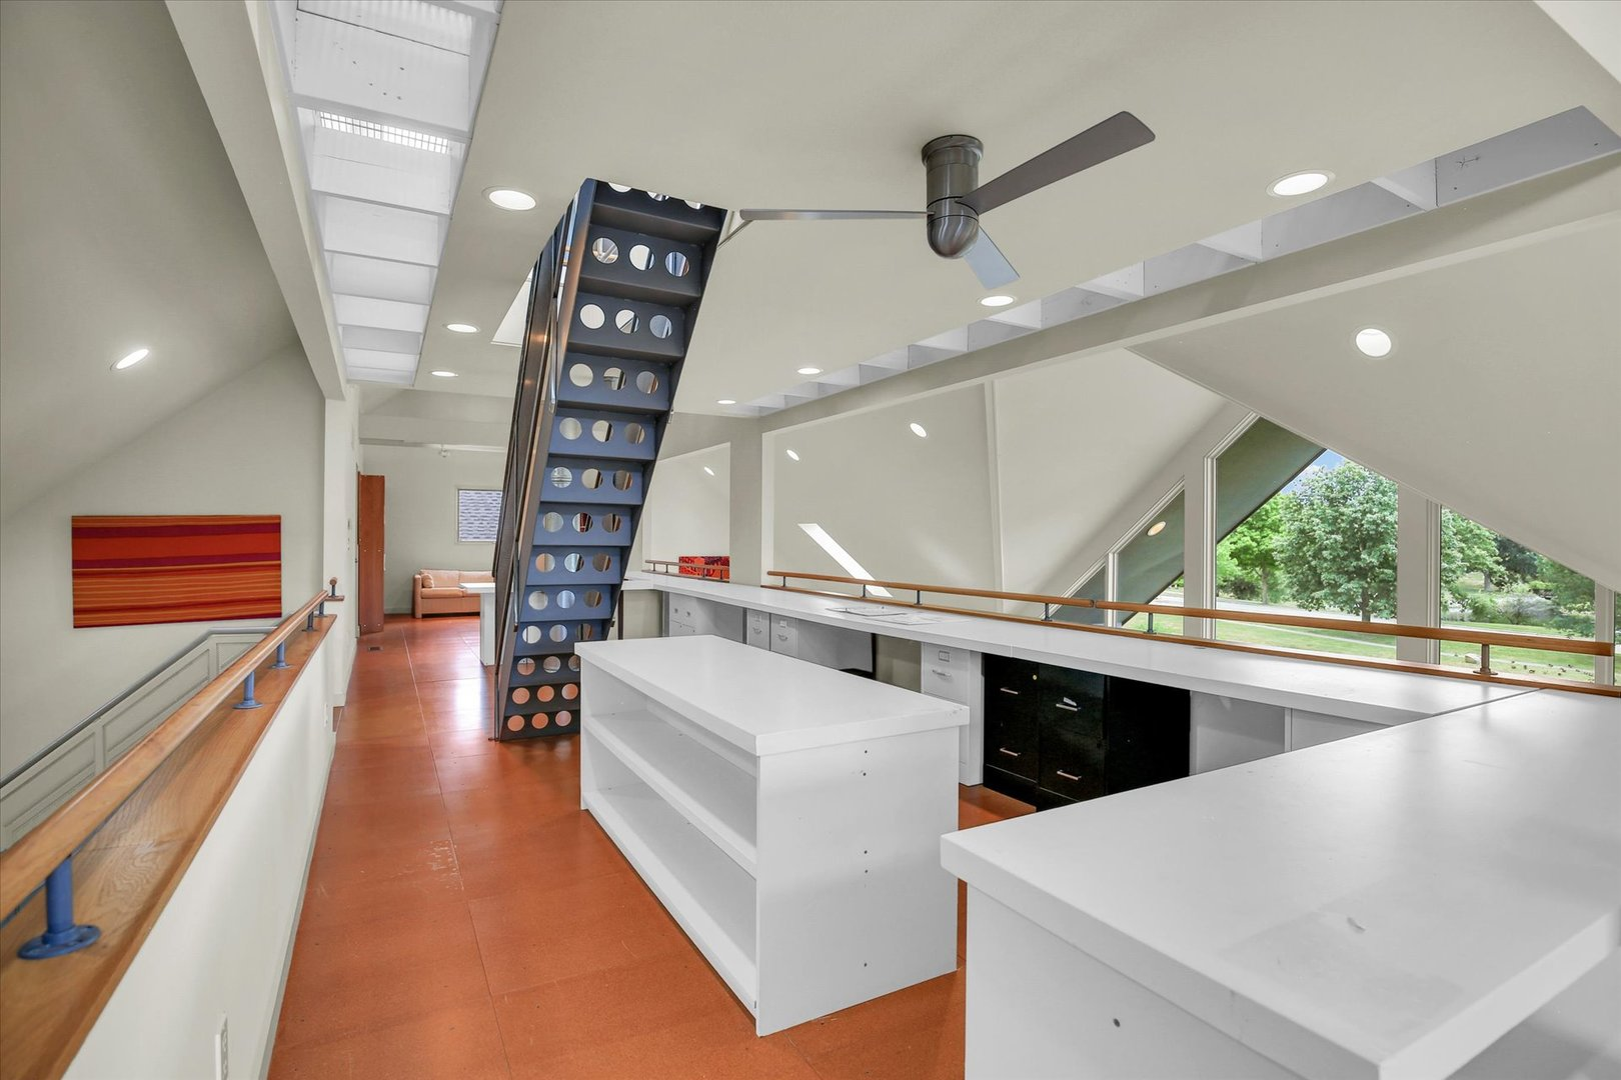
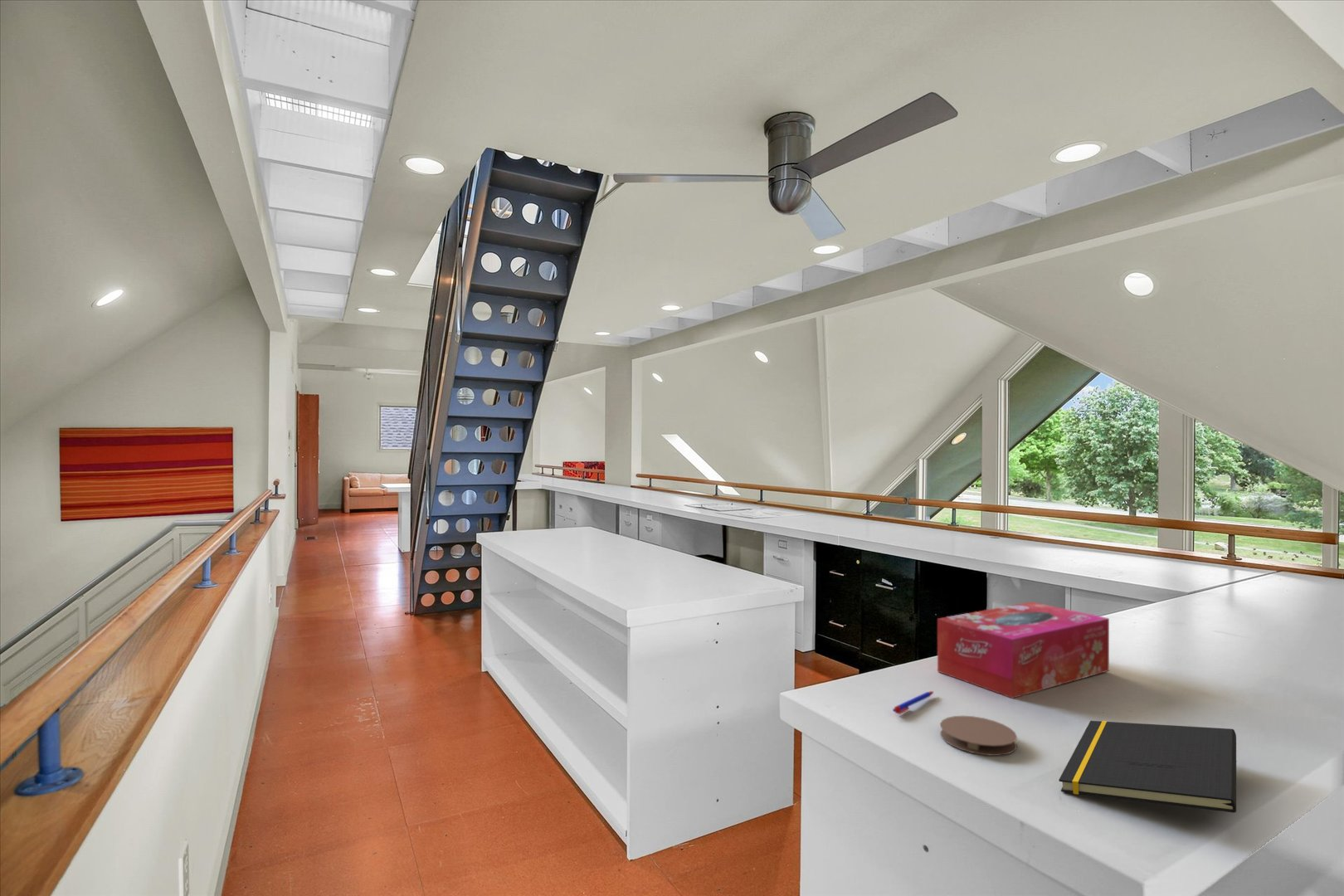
+ tissue box [937,601,1110,699]
+ coaster [939,715,1018,757]
+ pen [892,690,934,715]
+ notepad [1058,720,1237,814]
